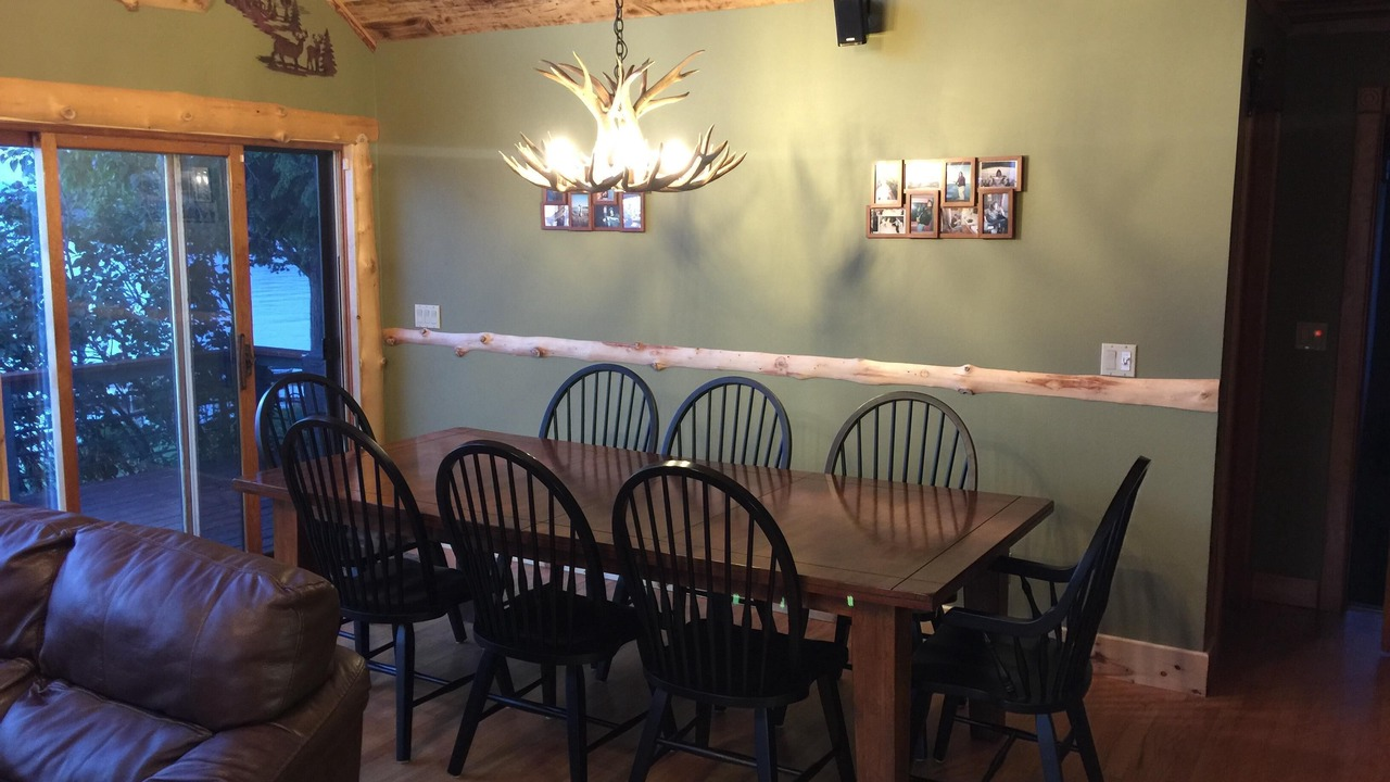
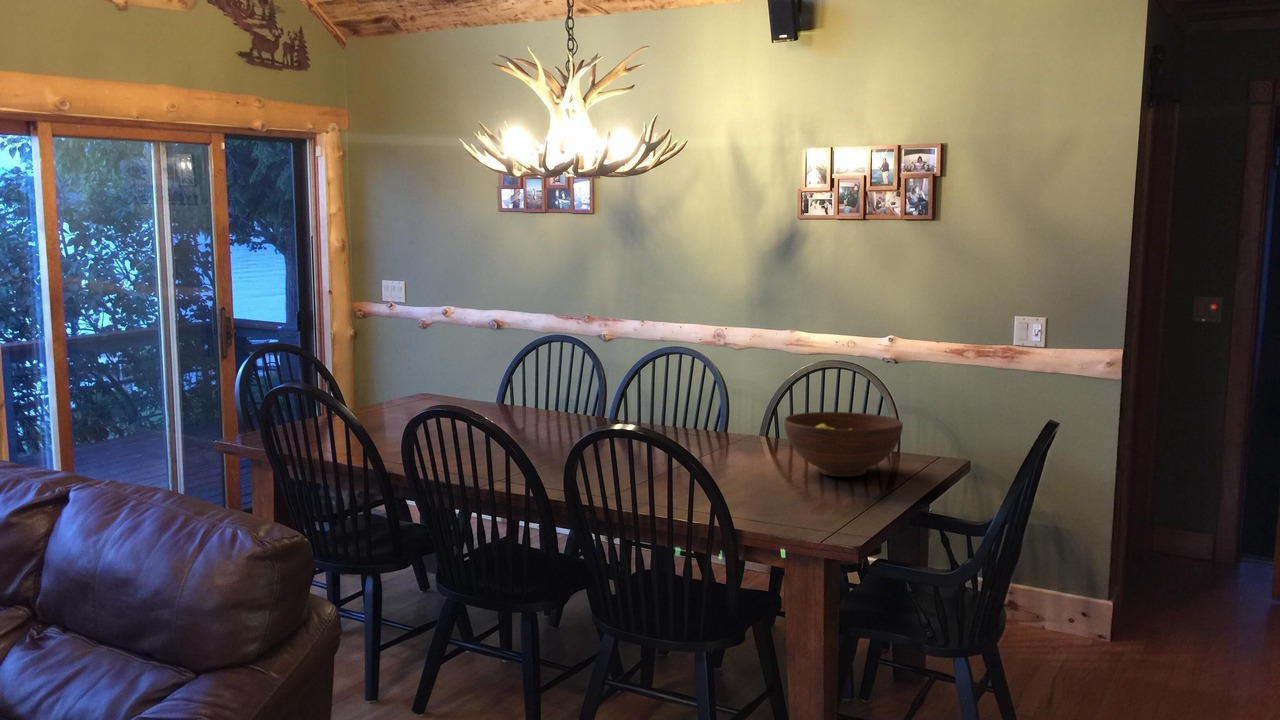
+ fruit bowl [783,411,904,478]
